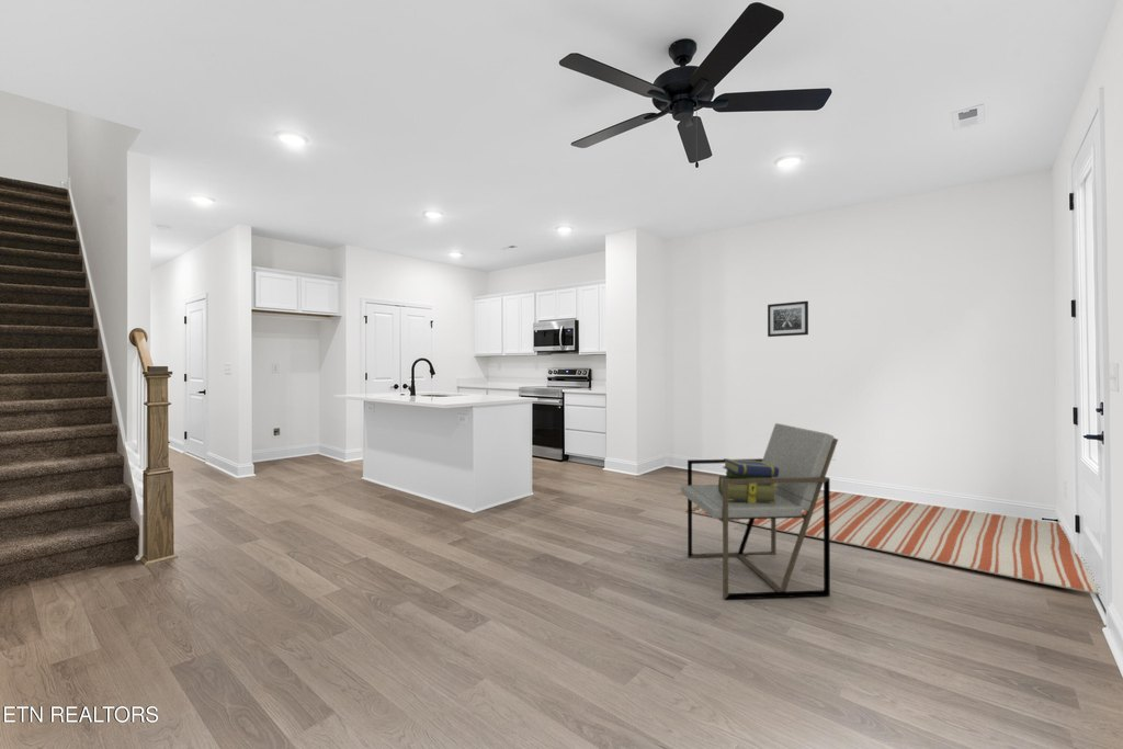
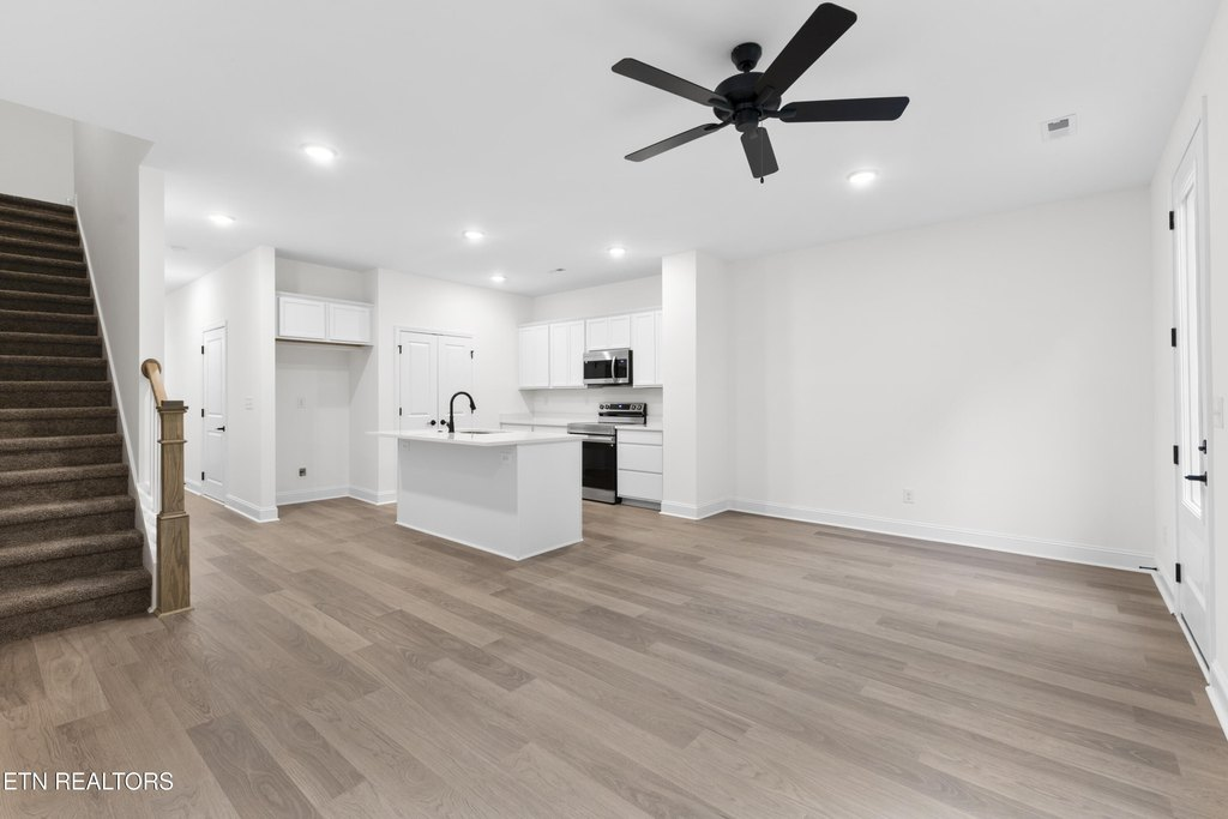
- stack of books [717,457,779,503]
- armchair [680,422,839,601]
- rug [684,491,1101,595]
- wall art [767,300,809,338]
